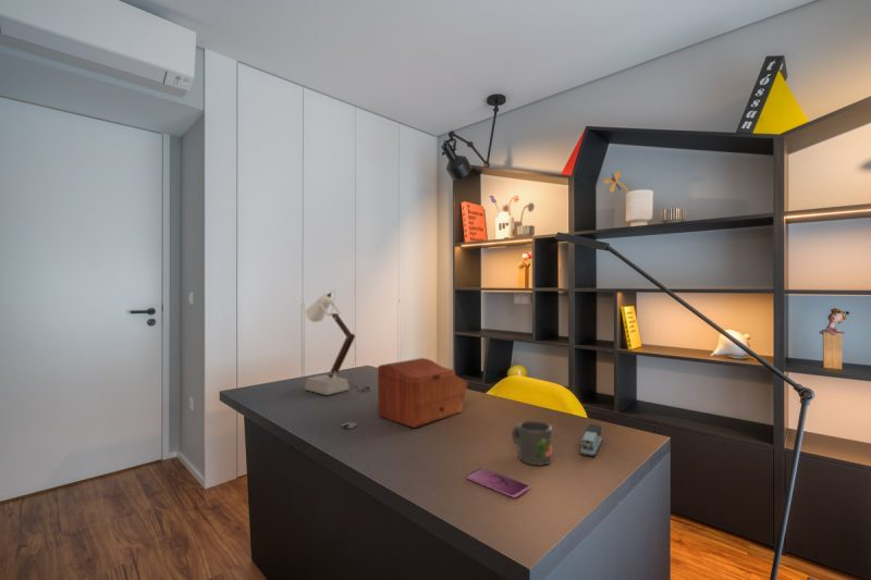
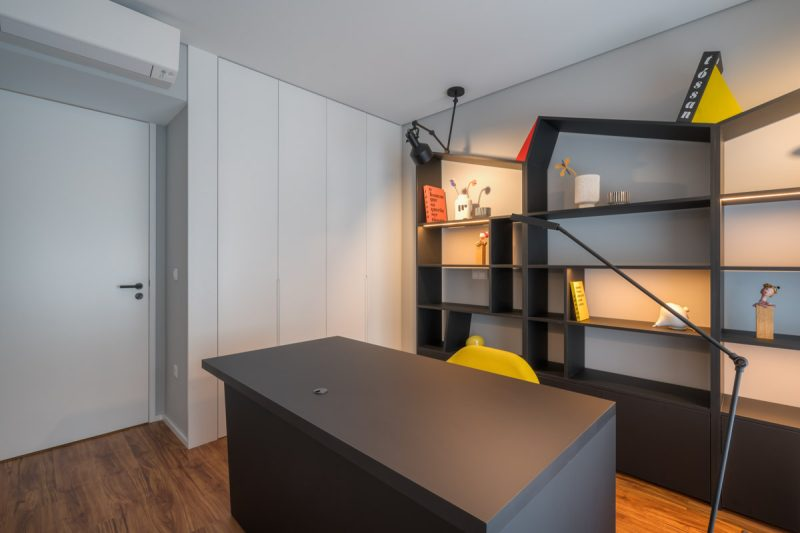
- sewing box [377,357,469,429]
- mug [511,420,553,467]
- stapler [578,422,604,458]
- desk lamp [304,289,369,396]
- smartphone [465,467,531,498]
